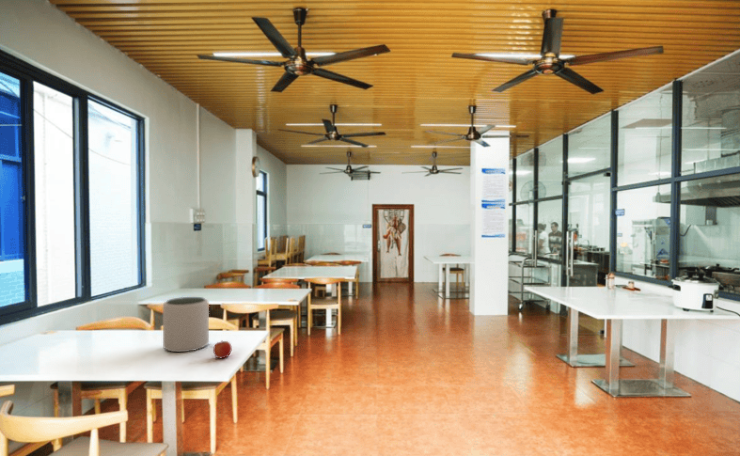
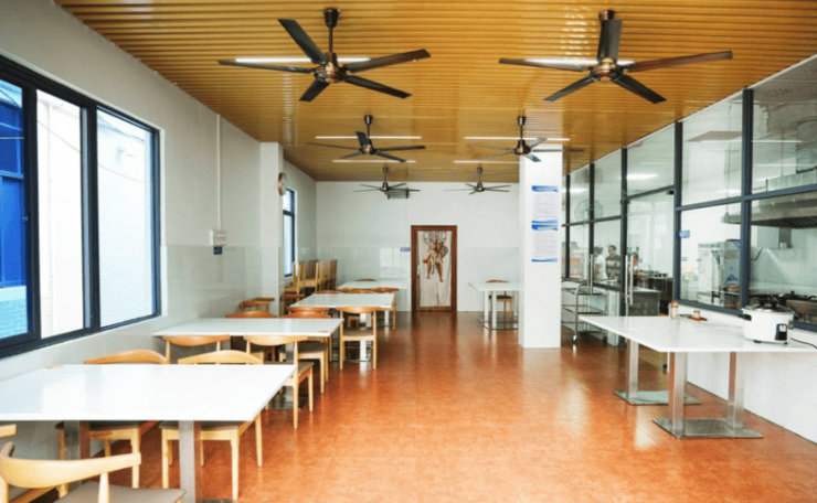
- fruit [212,340,233,359]
- plant pot [162,296,210,353]
